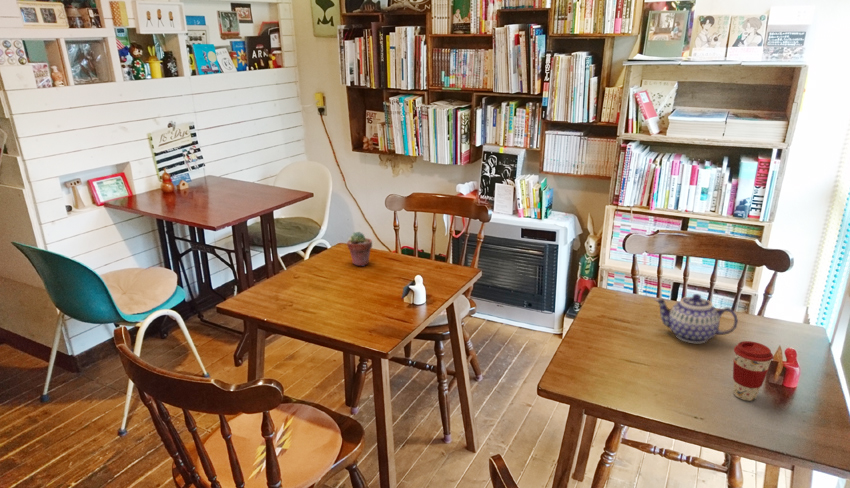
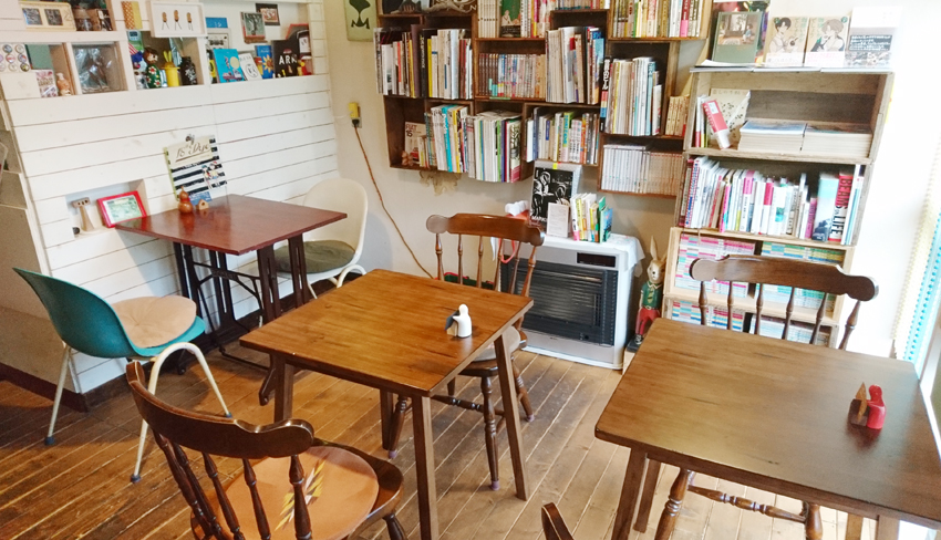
- potted succulent [346,231,373,267]
- coffee cup [732,340,775,402]
- teapot [653,293,739,344]
